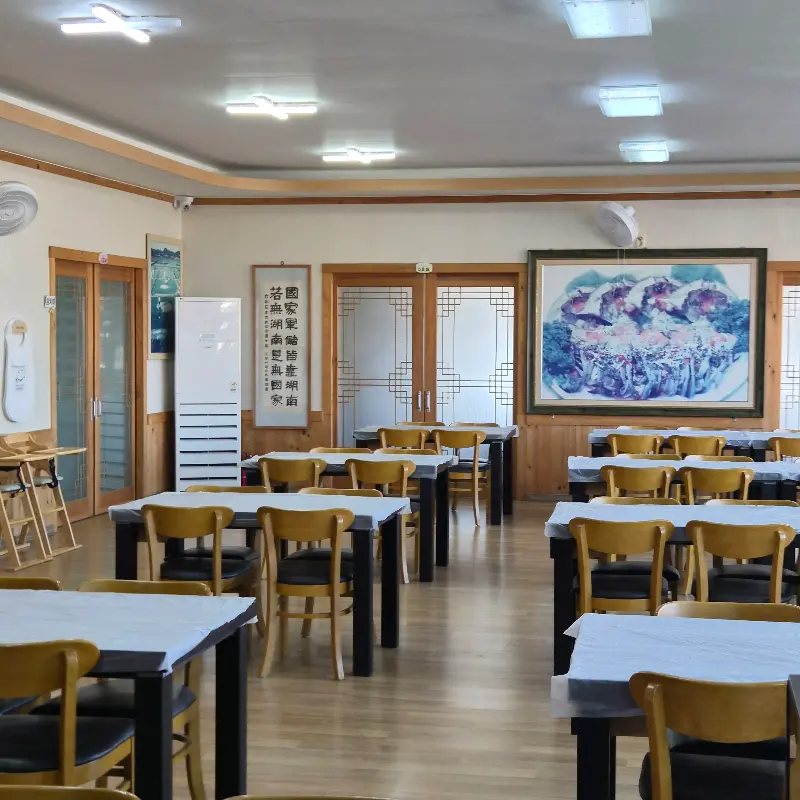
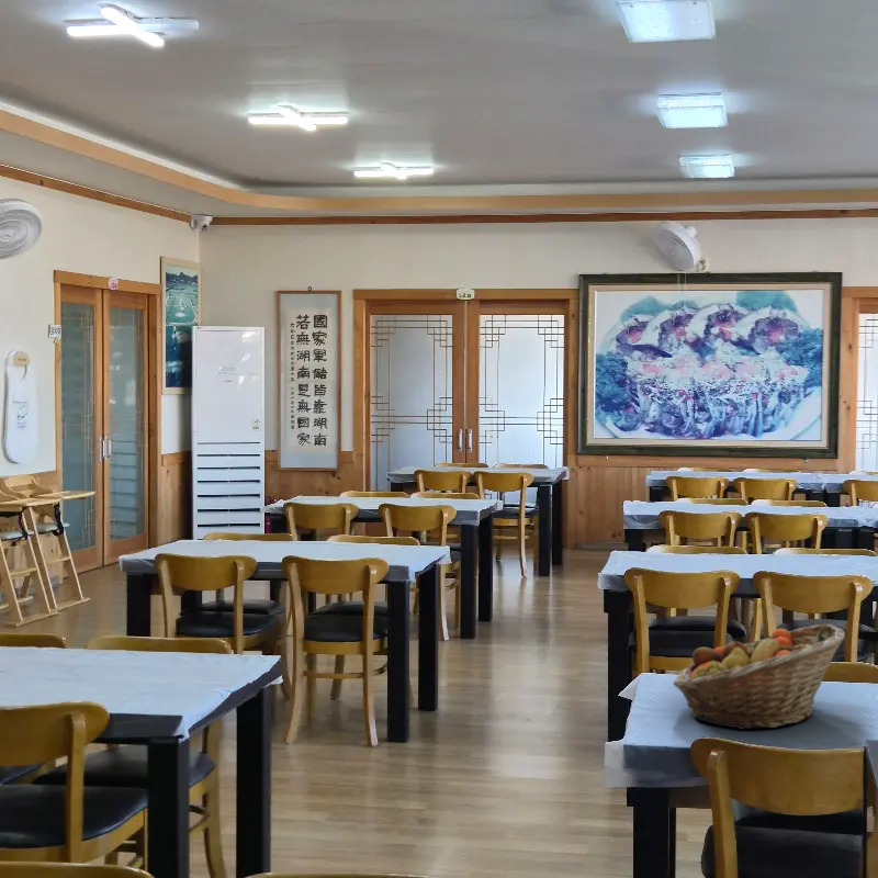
+ fruit basket [672,622,846,731]
